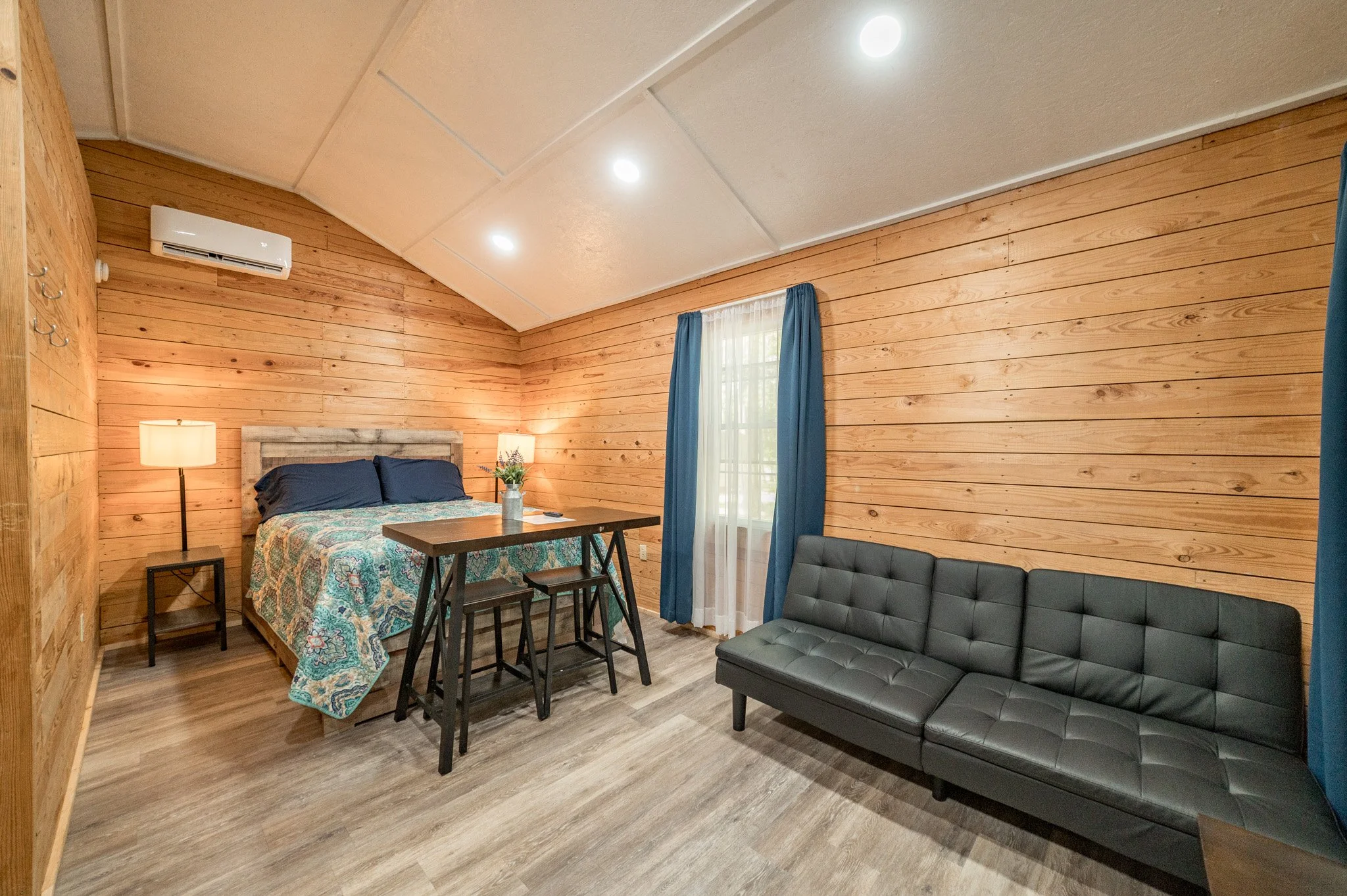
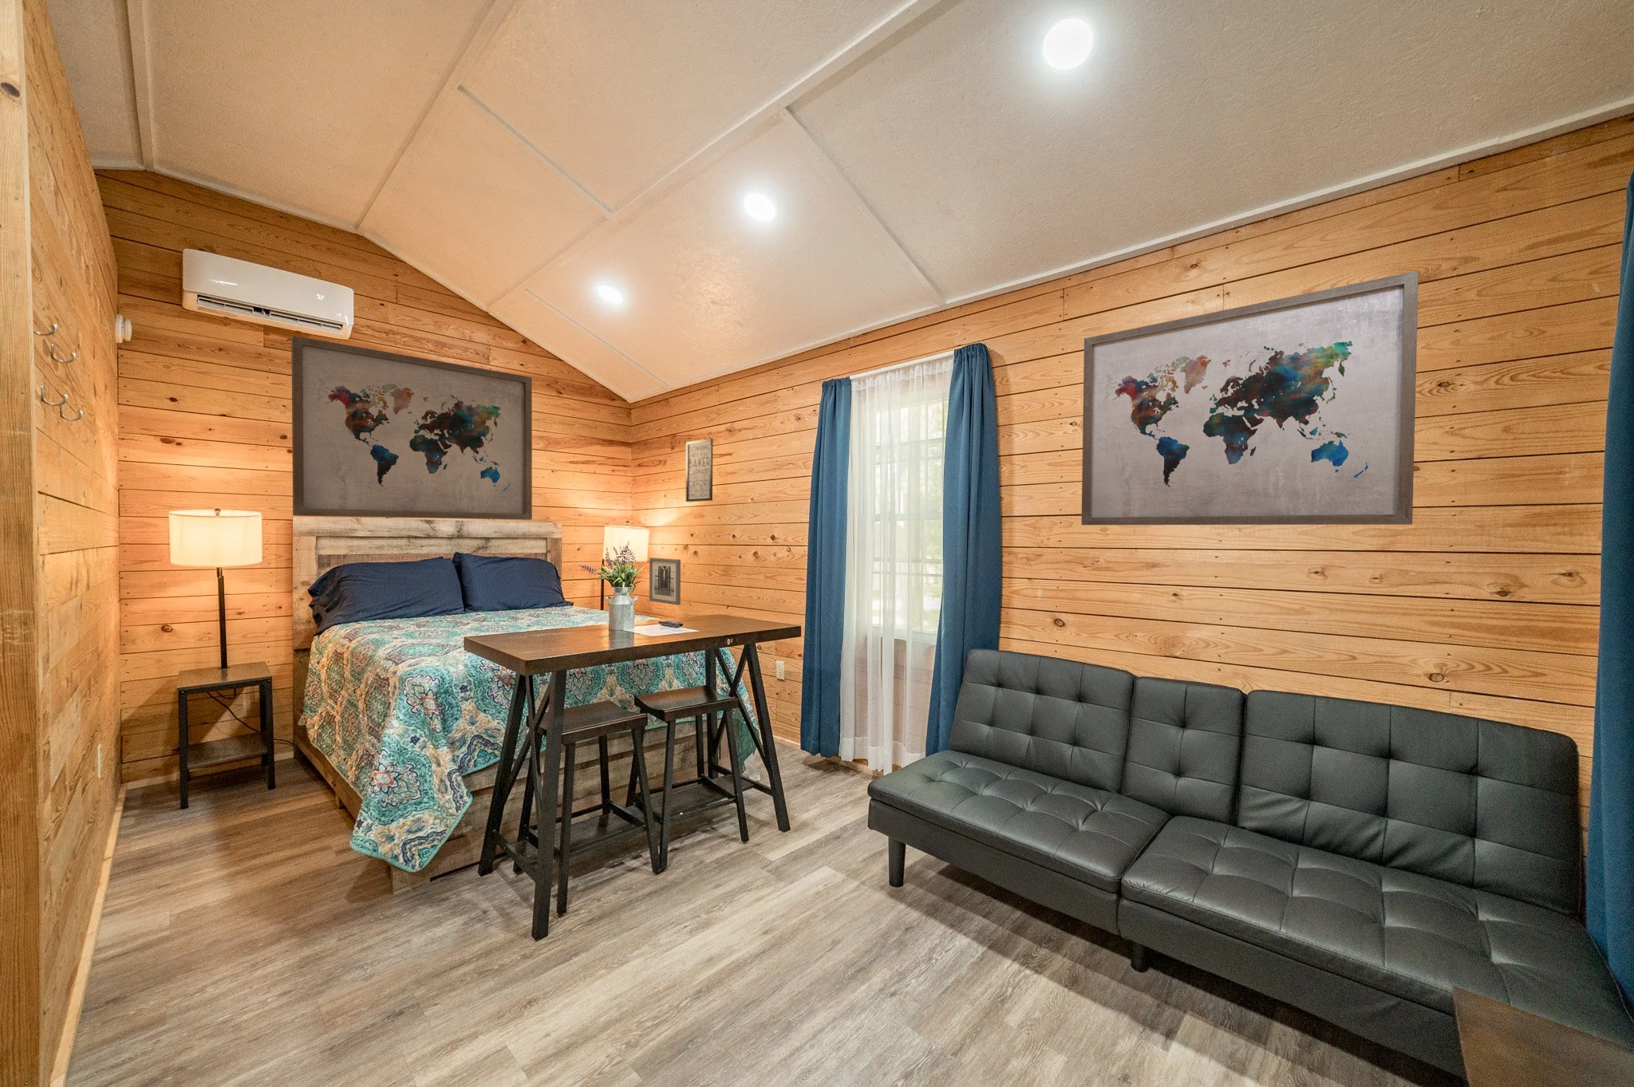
+ wall art [649,558,682,607]
+ wall art [685,437,713,502]
+ wall art [1081,271,1419,525]
+ wall art [290,335,533,520]
